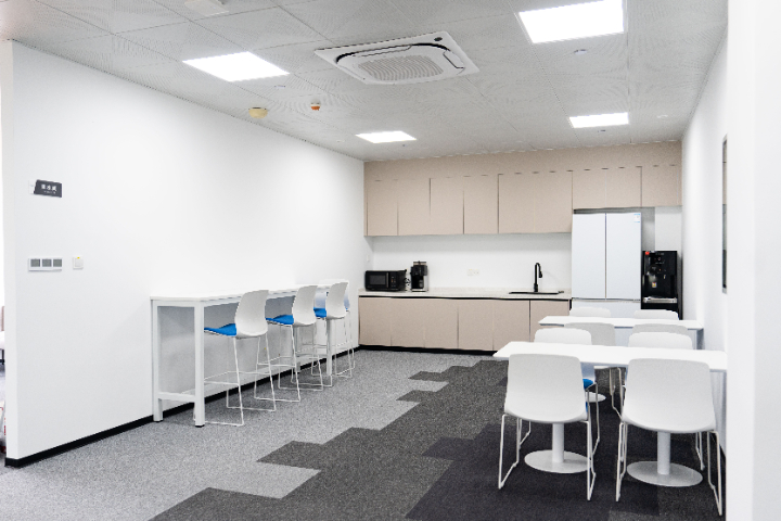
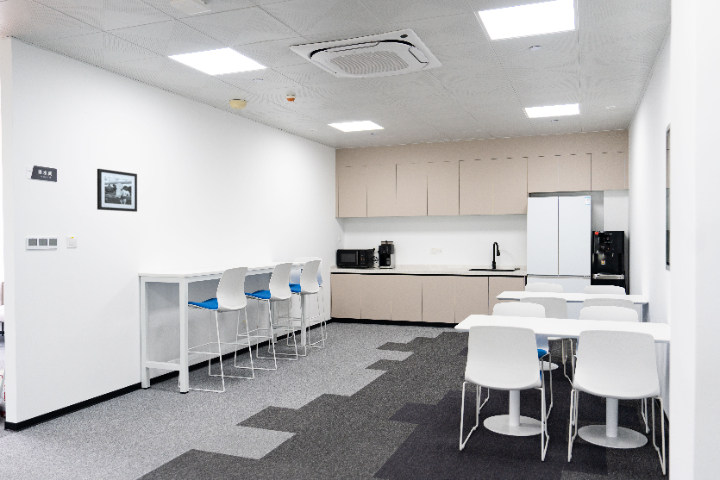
+ picture frame [96,168,138,213]
